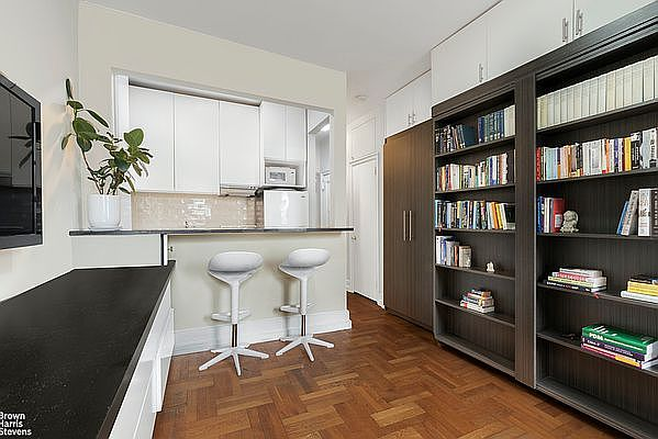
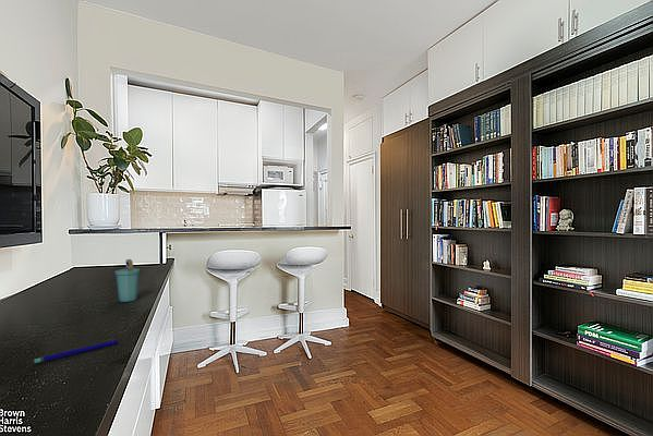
+ pen [32,339,119,364]
+ cup [113,258,141,303]
